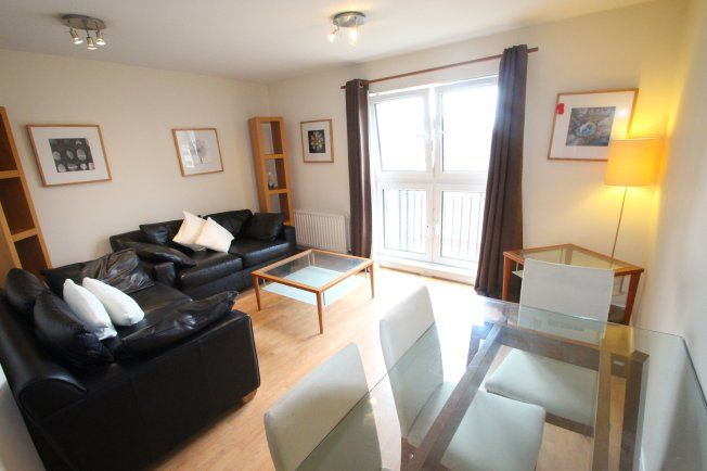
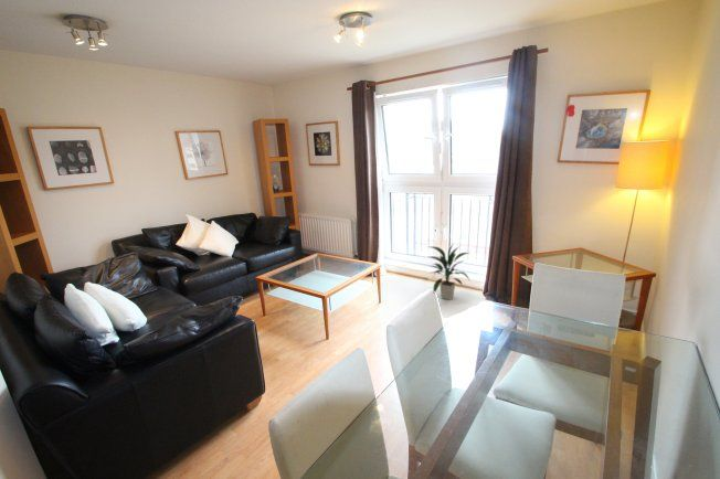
+ indoor plant [426,242,470,301]
